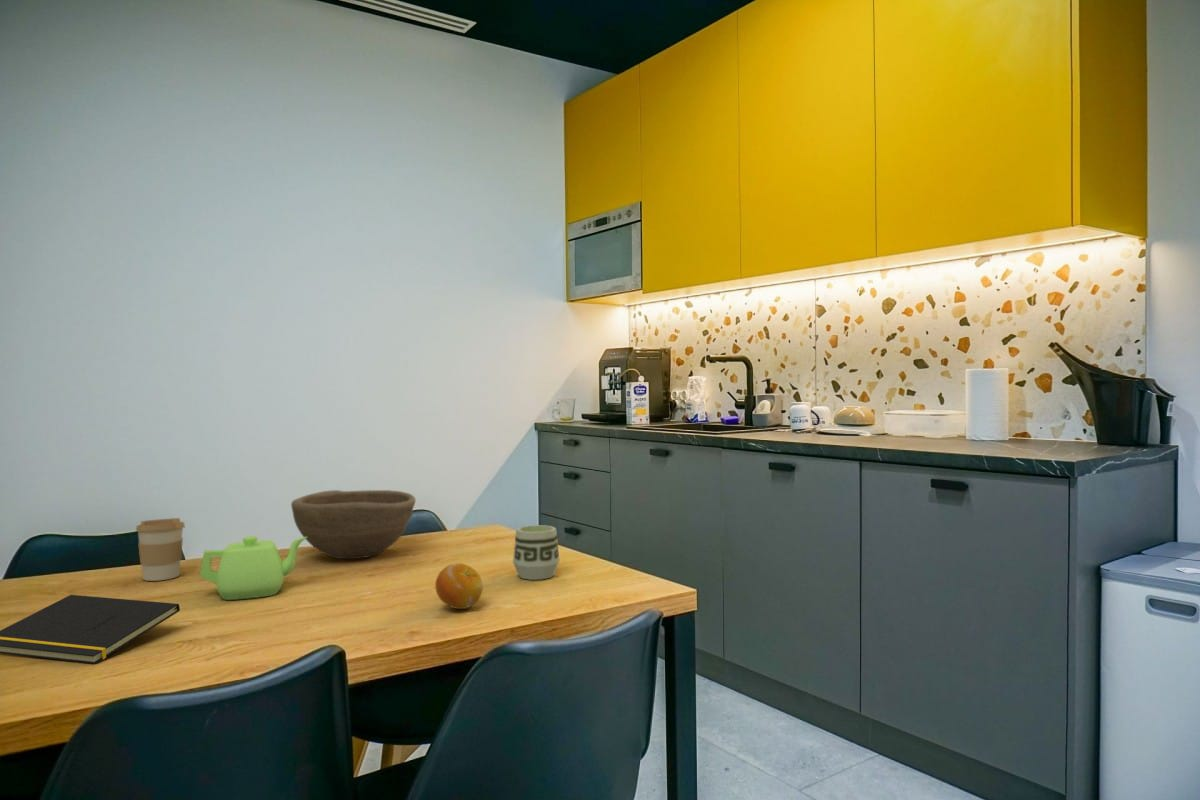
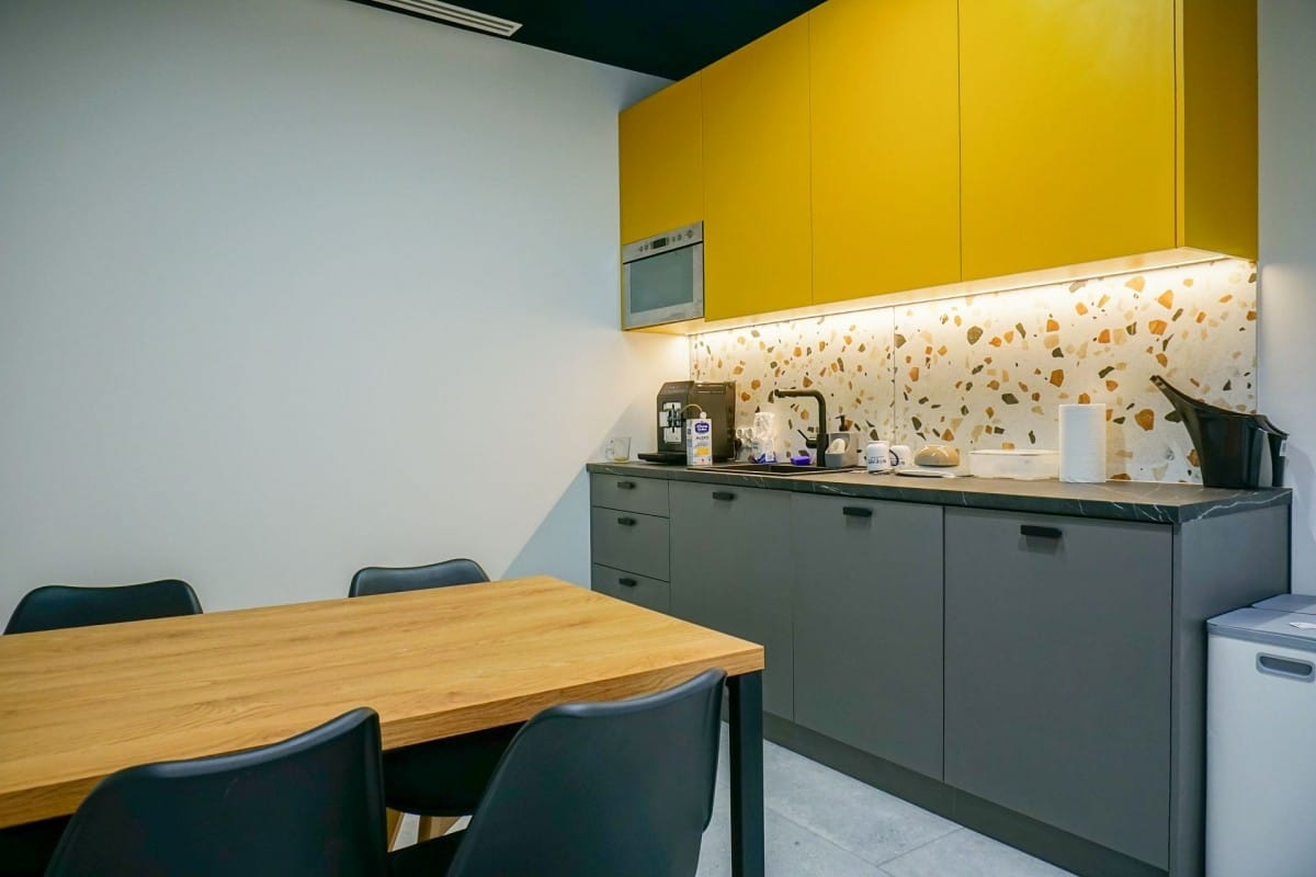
- fruit [434,562,484,610]
- bowl [290,489,417,560]
- cup [512,524,561,581]
- notepad [0,594,181,665]
- coffee cup [135,517,186,582]
- teapot [199,535,307,601]
